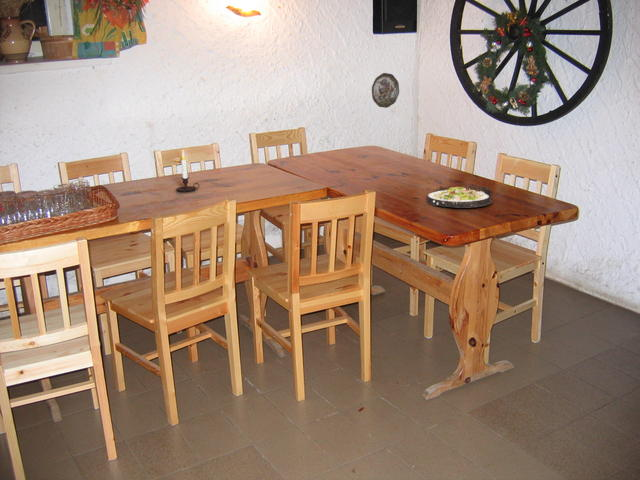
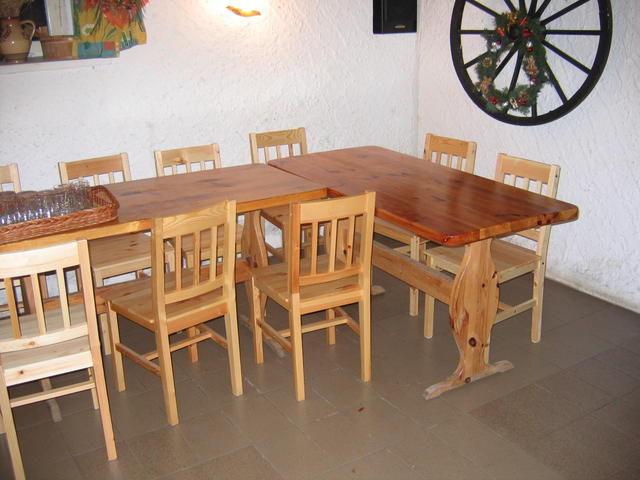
- candle [175,149,200,193]
- salad plate [425,183,494,209]
- decorative plate [371,72,400,109]
